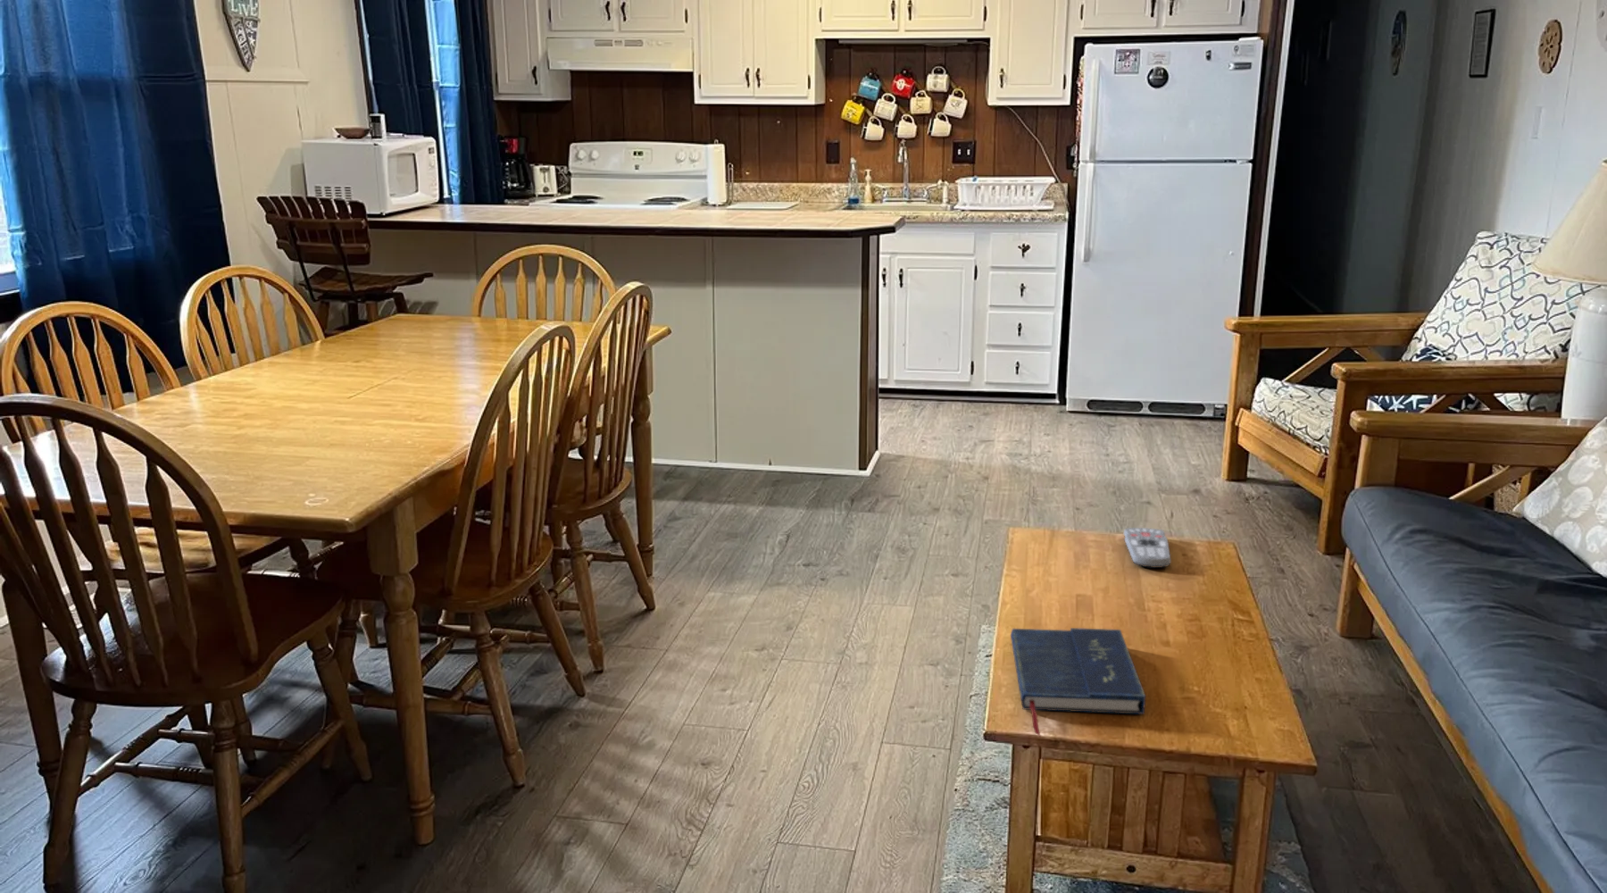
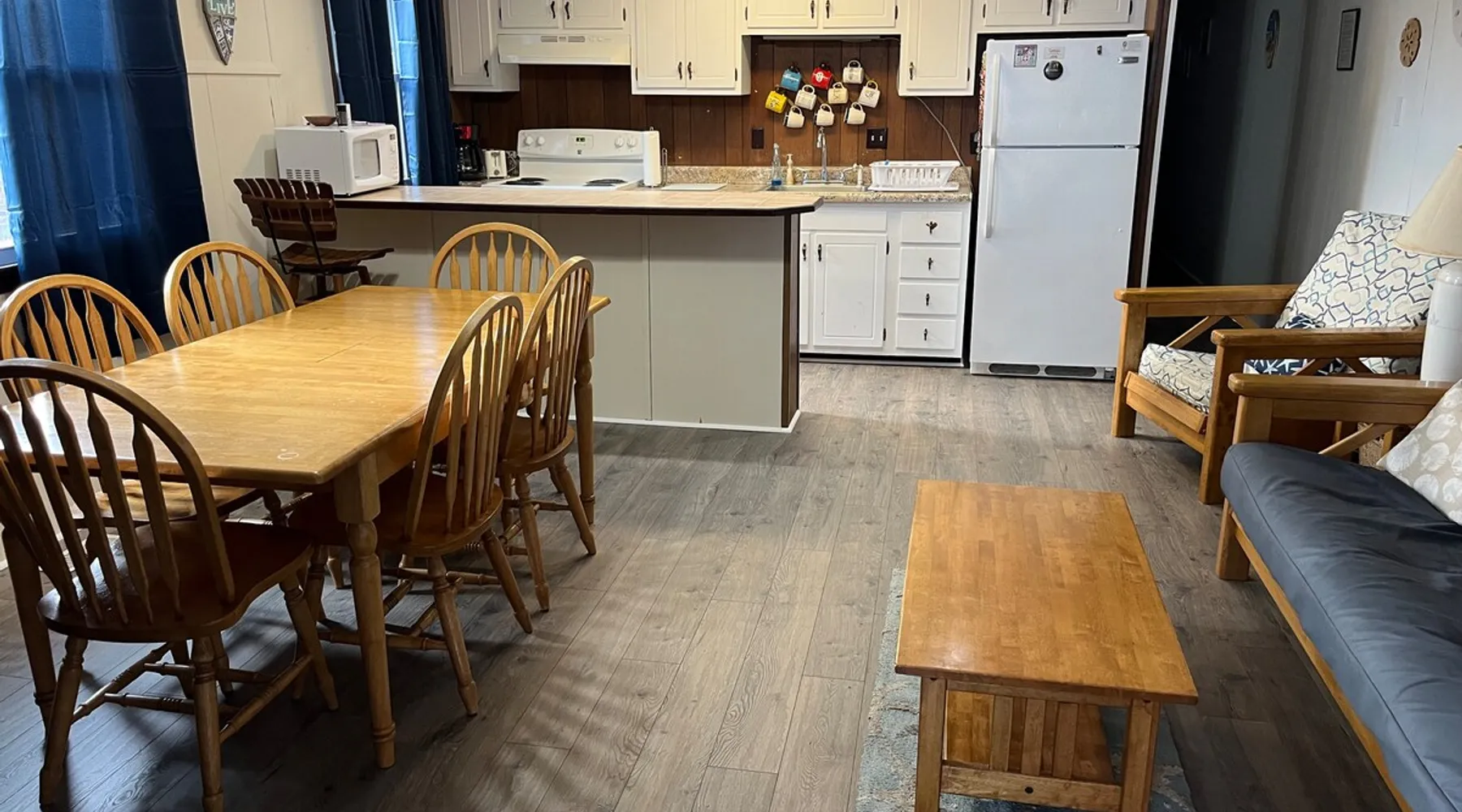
- remote control [1123,527,1172,569]
- book [1010,627,1146,737]
